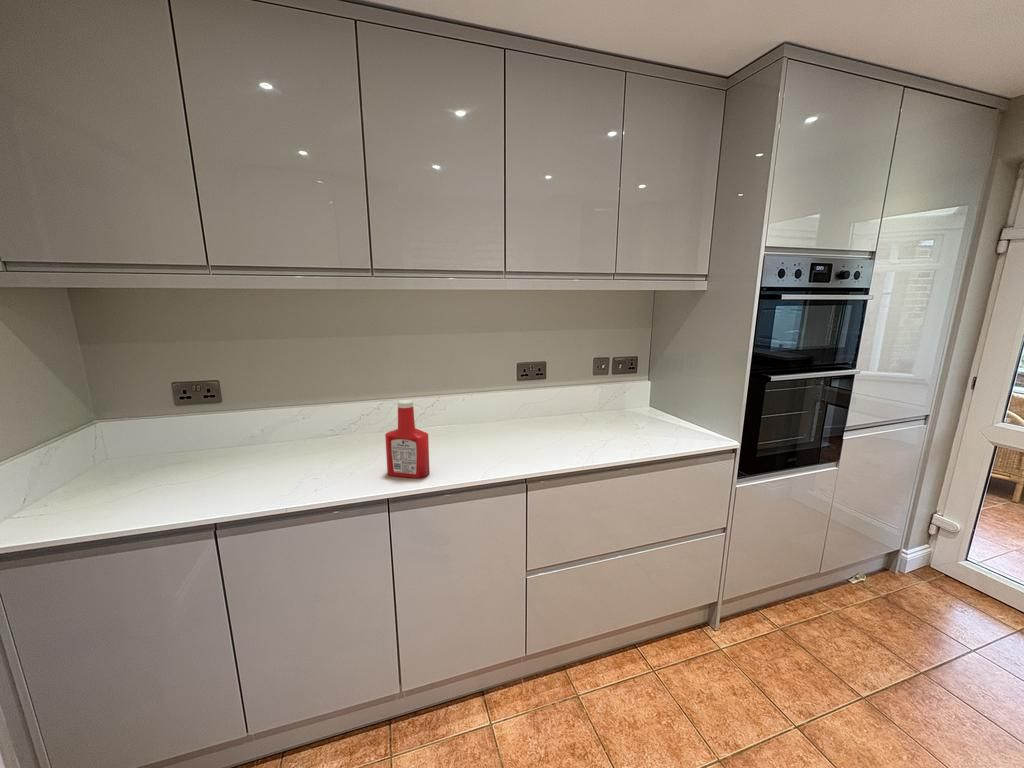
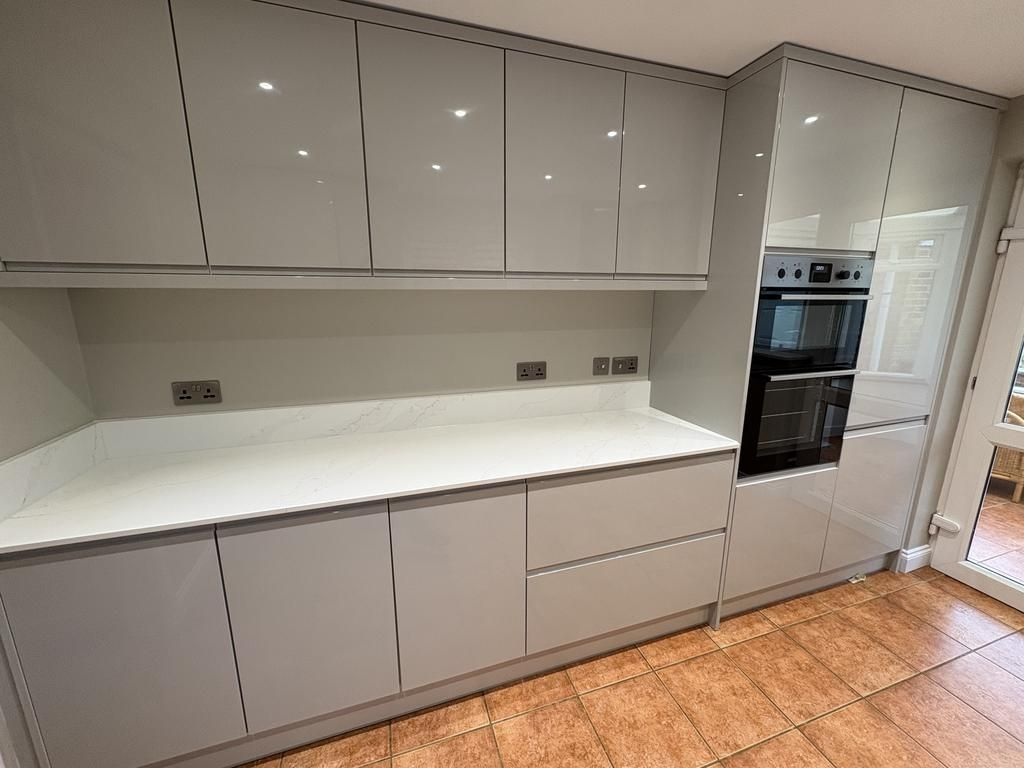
- soap bottle [384,399,431,479]
